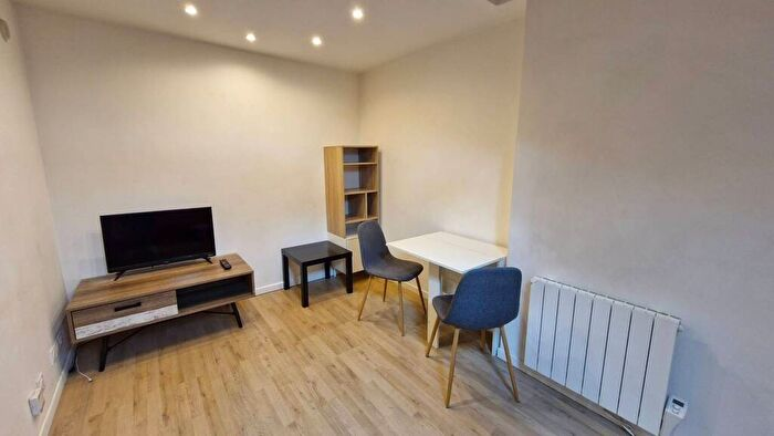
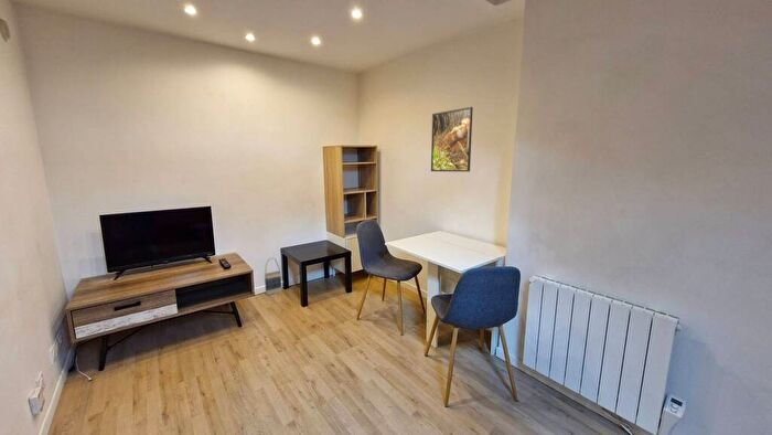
+ bag [264,257,283,296]
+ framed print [430,106,474,173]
